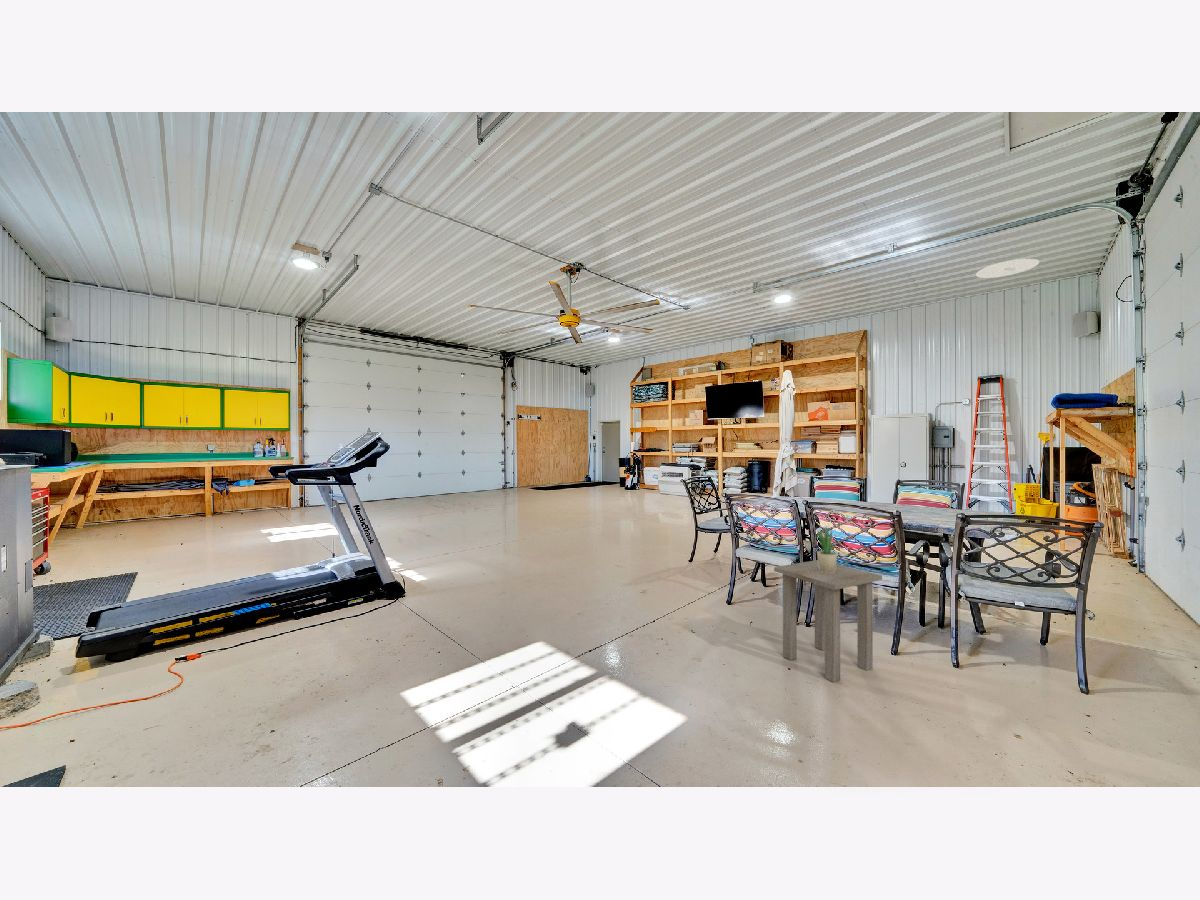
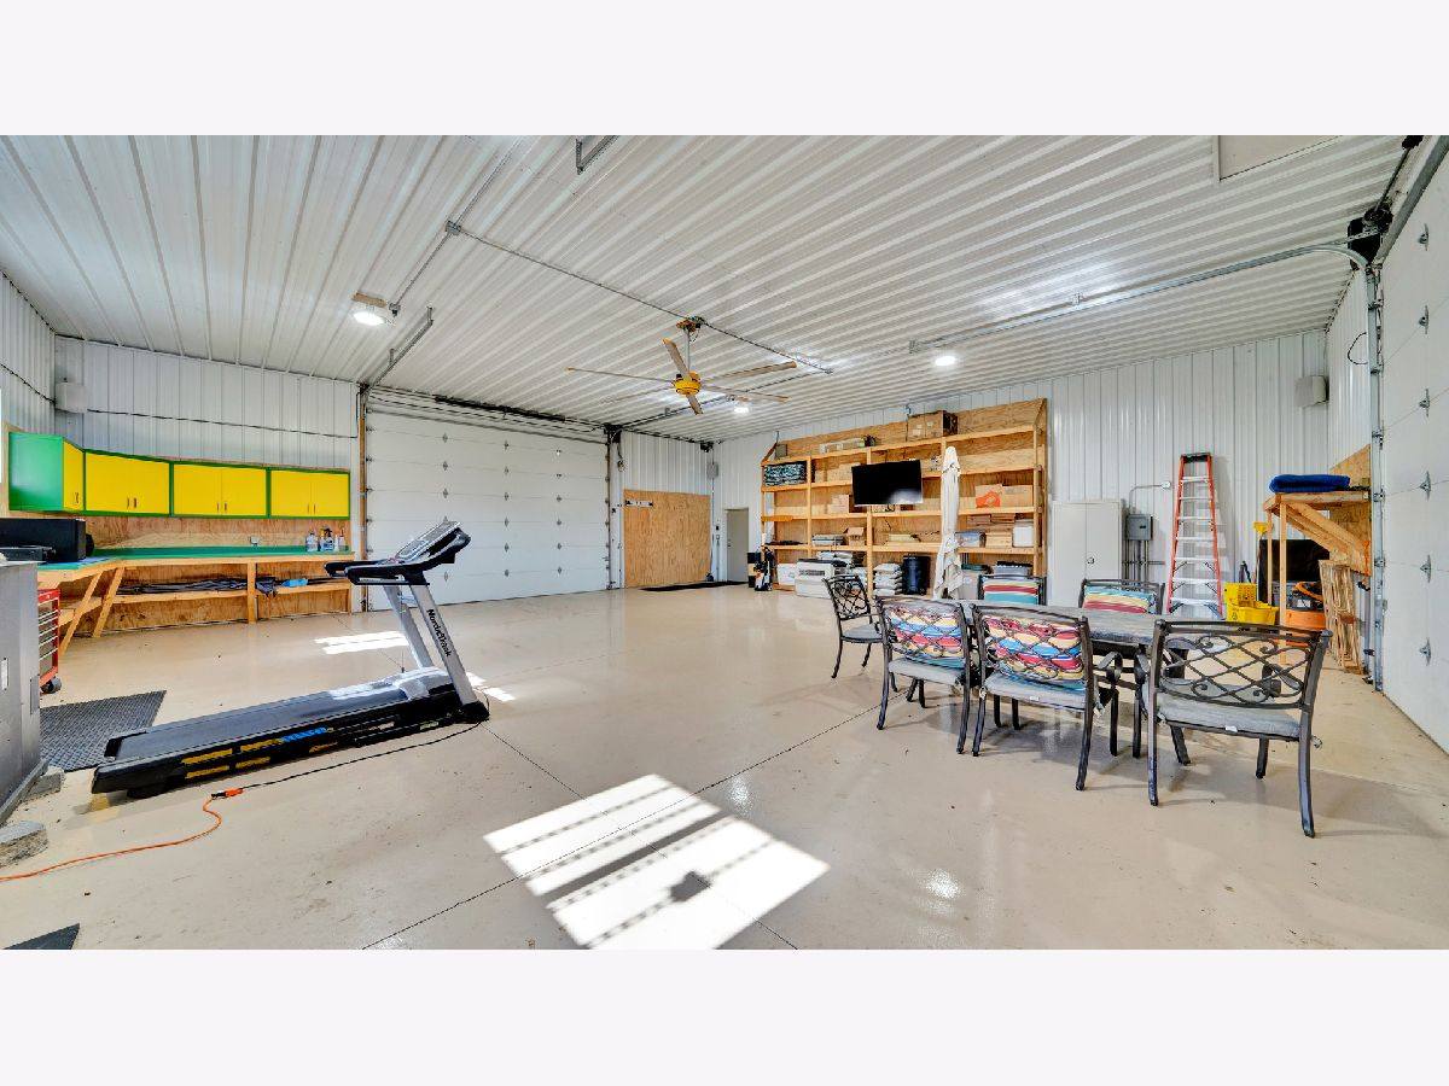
- ceiling light [975,258,1040,279]
- side table [773,559,883,683]
- potted plant [815,523,838,573]
